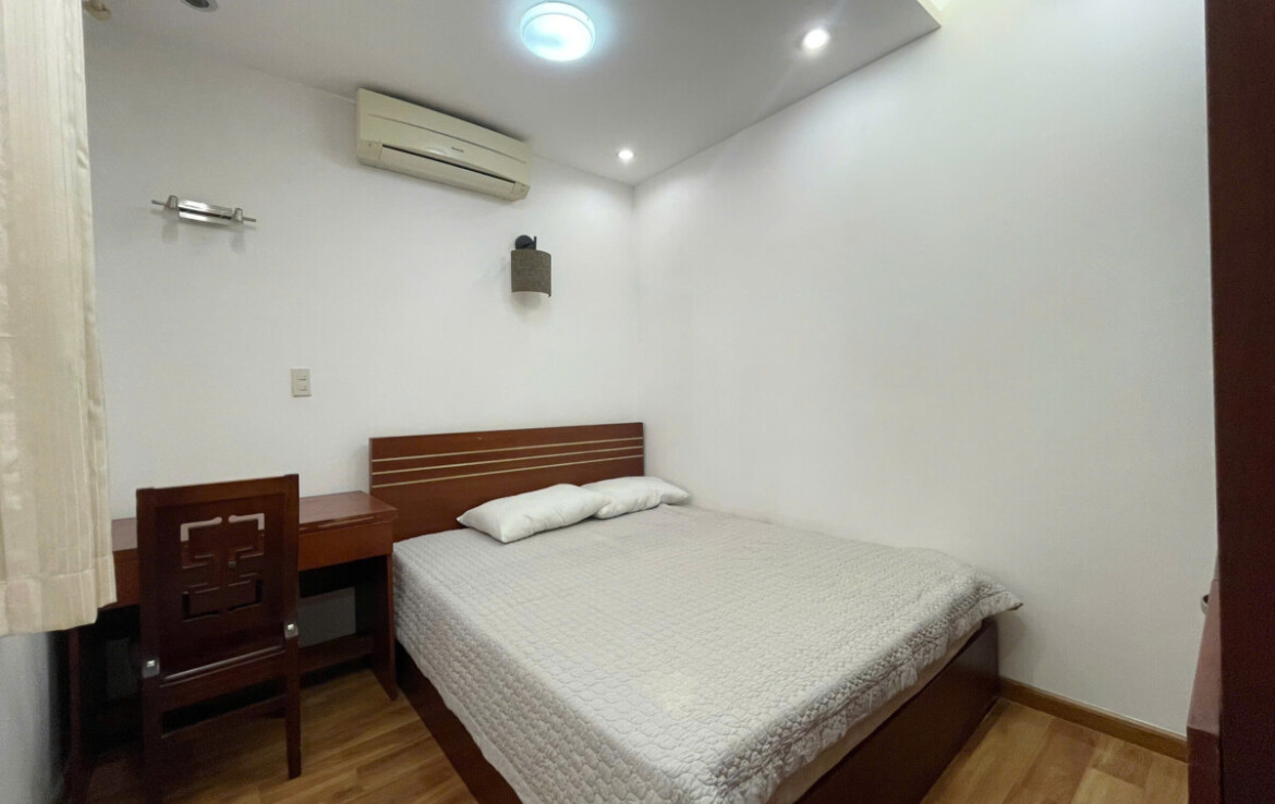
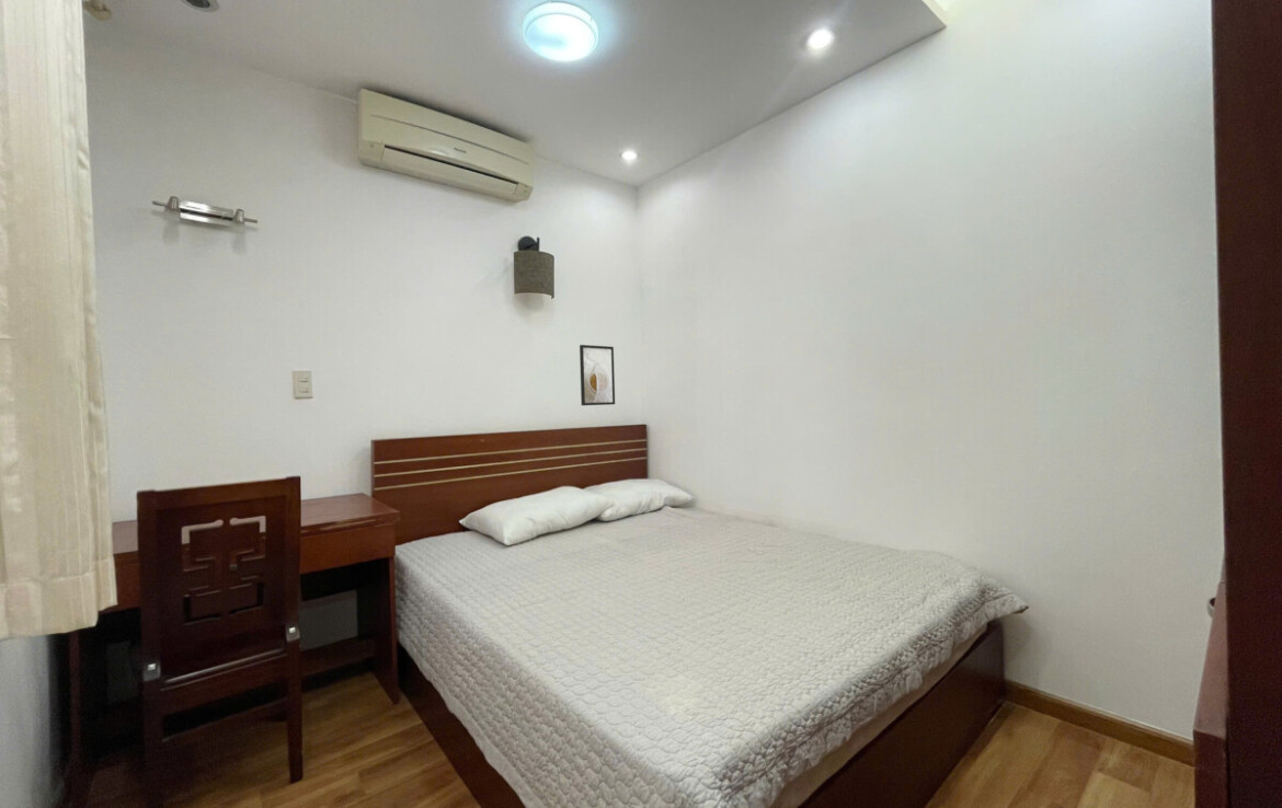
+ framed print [579,344,616,406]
